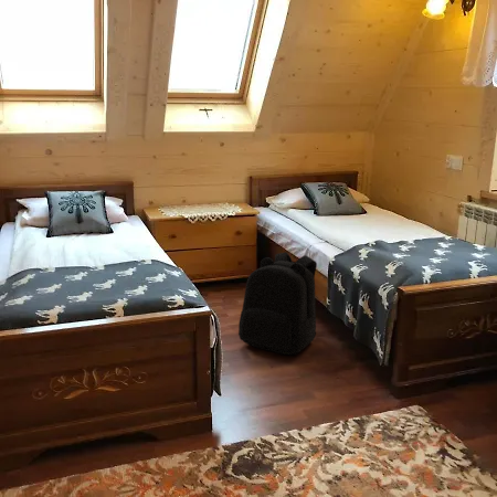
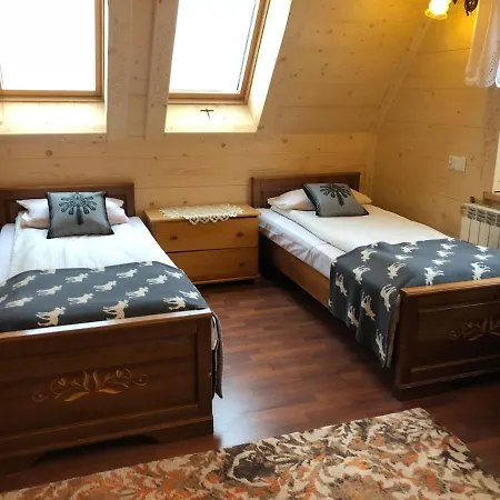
- backpack [237,251,318,356]
